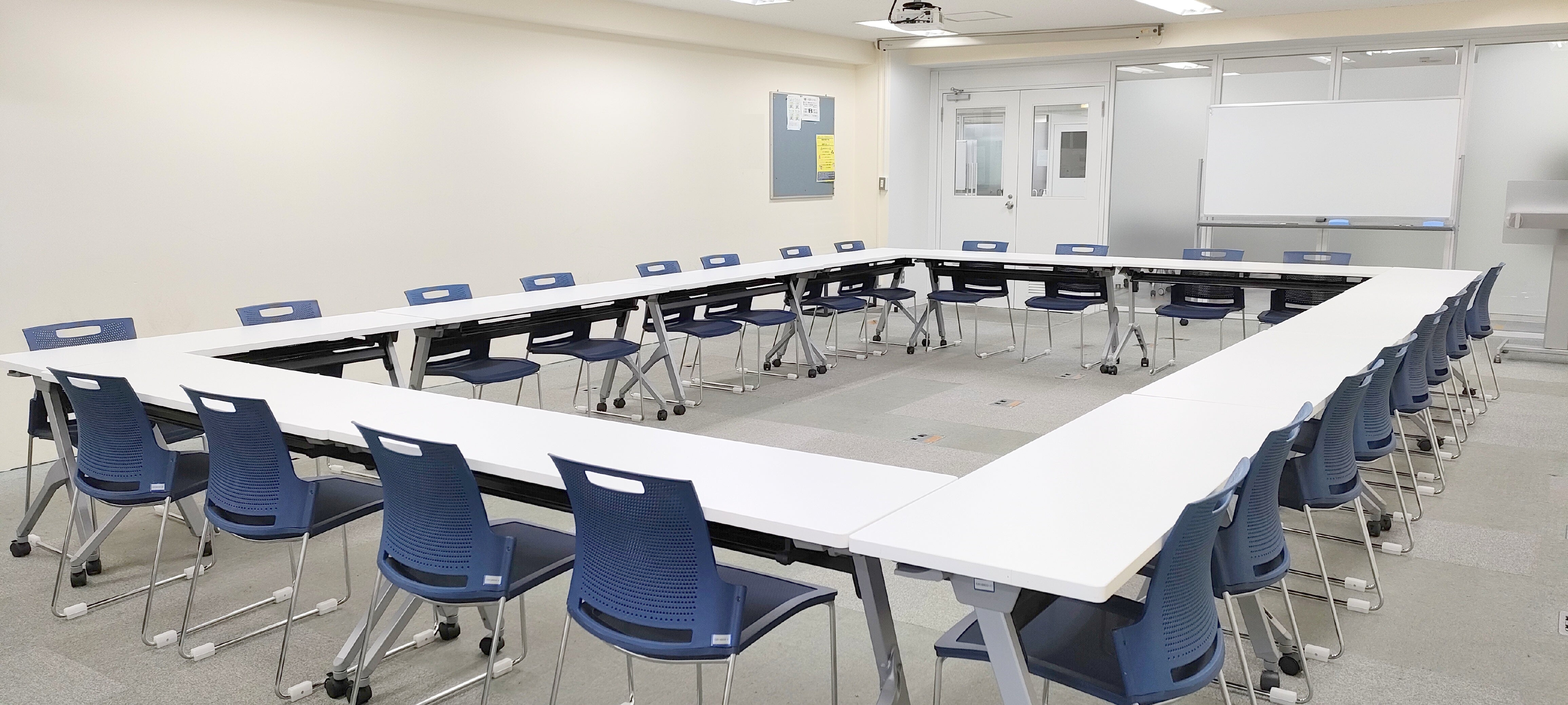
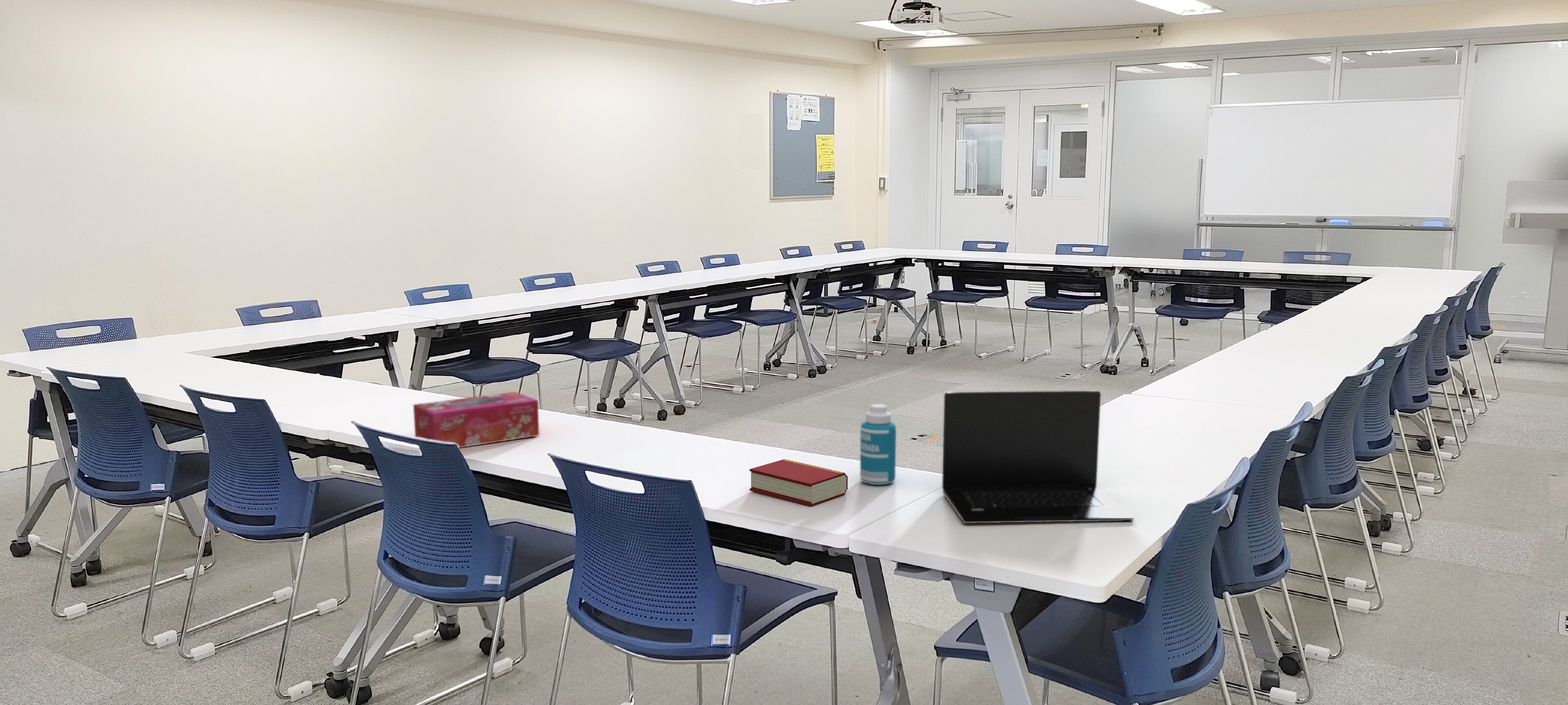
+ book [749,459,848,507]
+ laptop [942,390,1134,524]
+ bottle [859,404,897,485]
+ tissue box [413,391,540,448]
